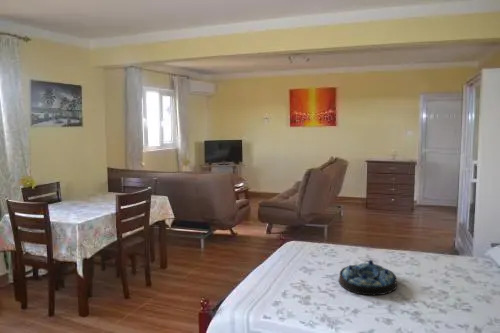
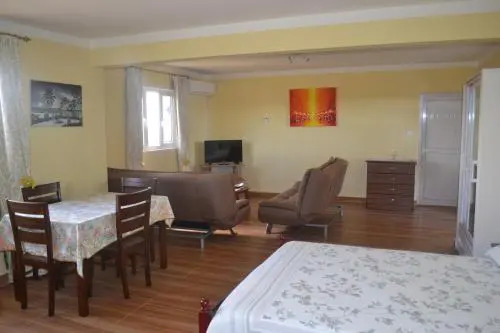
- serving tray [338,259,398,296]
